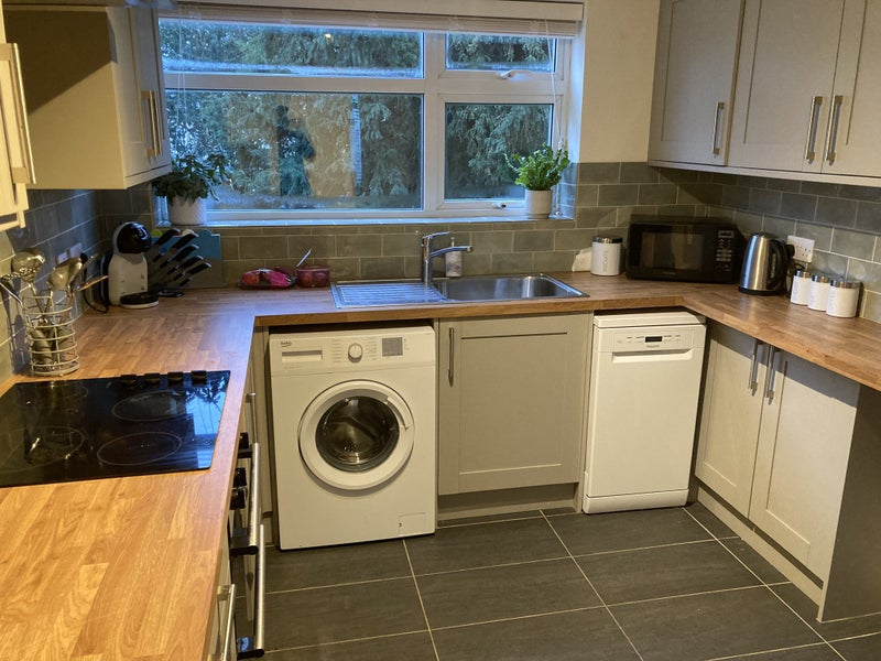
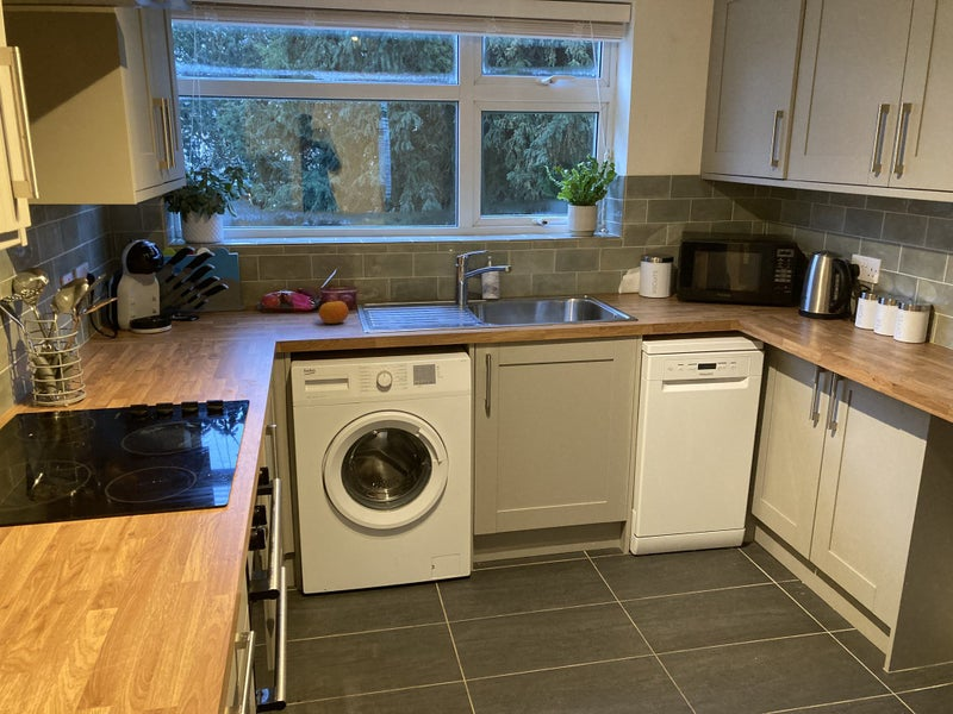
+ fruit [318,300,350,325]
